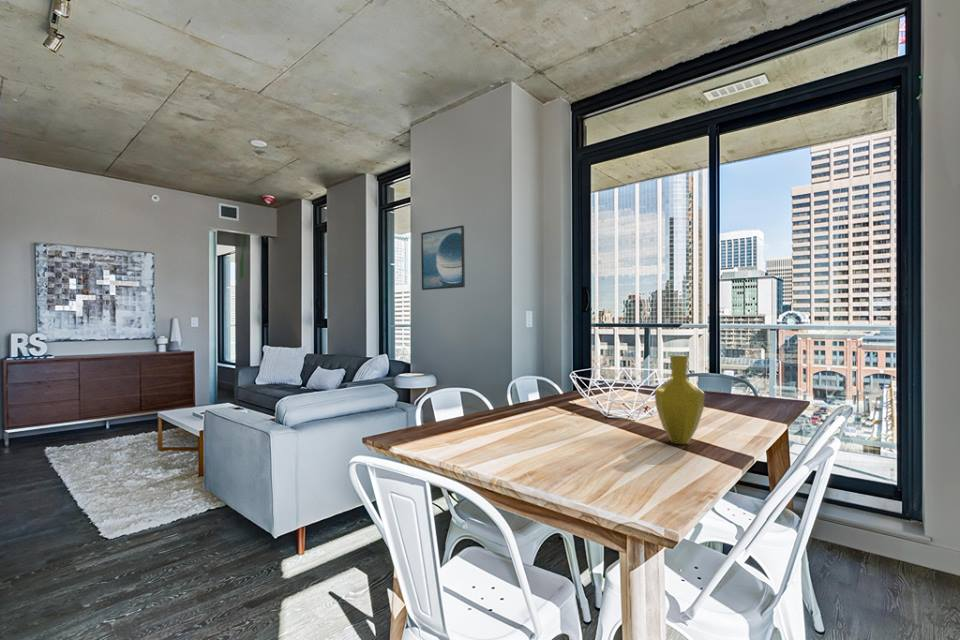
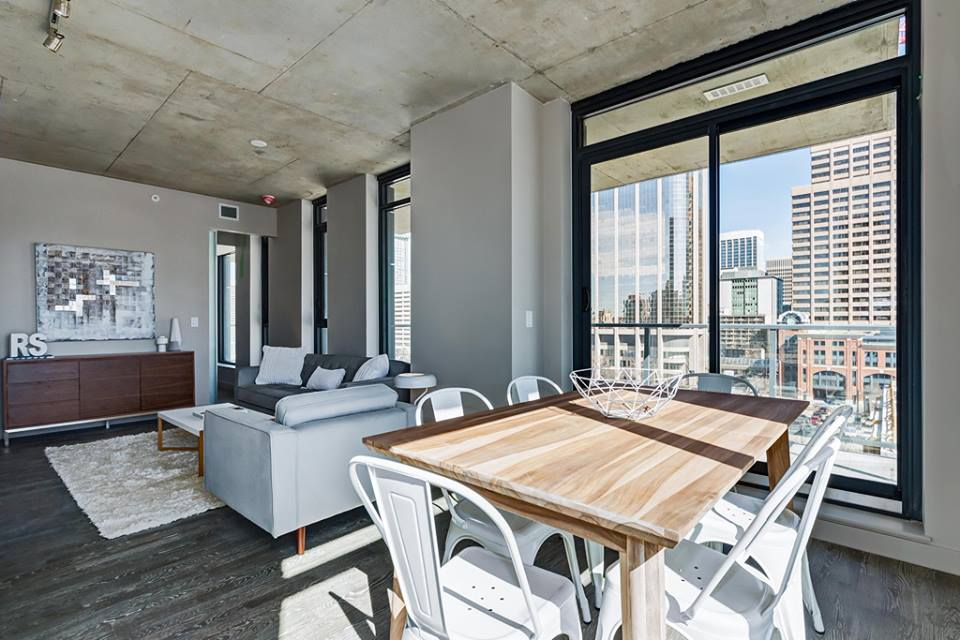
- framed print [420,224,466,291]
- vase [654,354,706,445]
